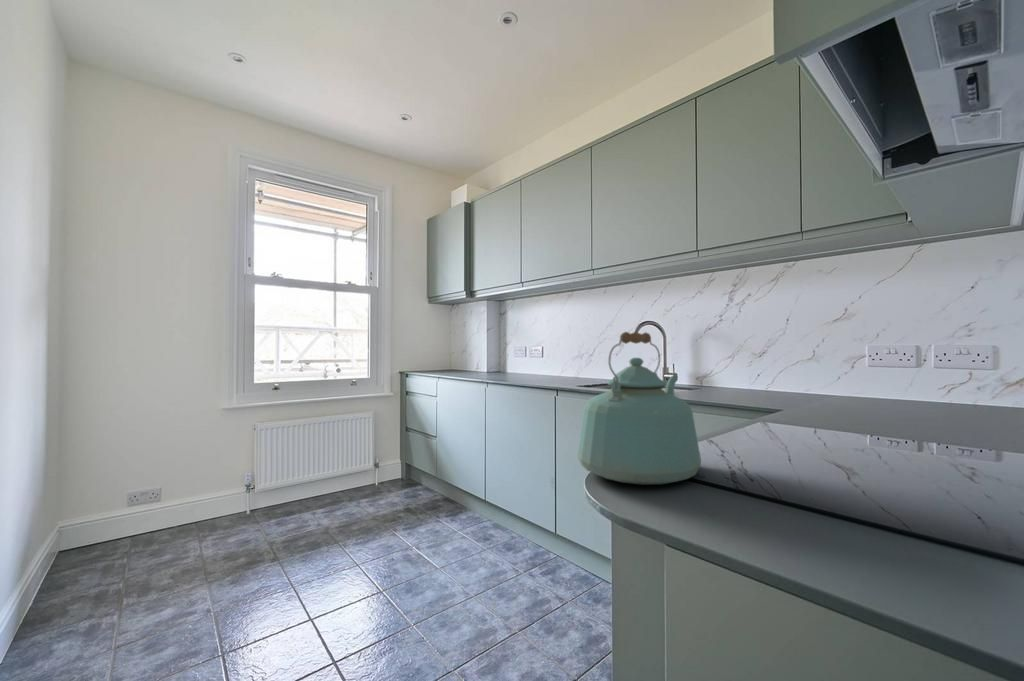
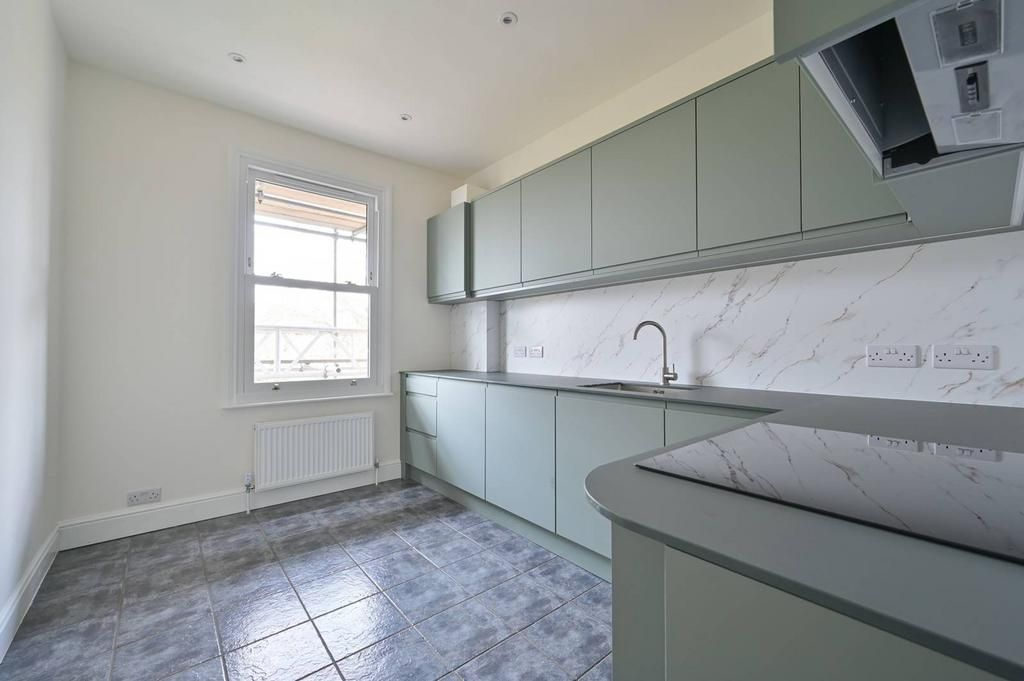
- kettle [576,331,702,486]
